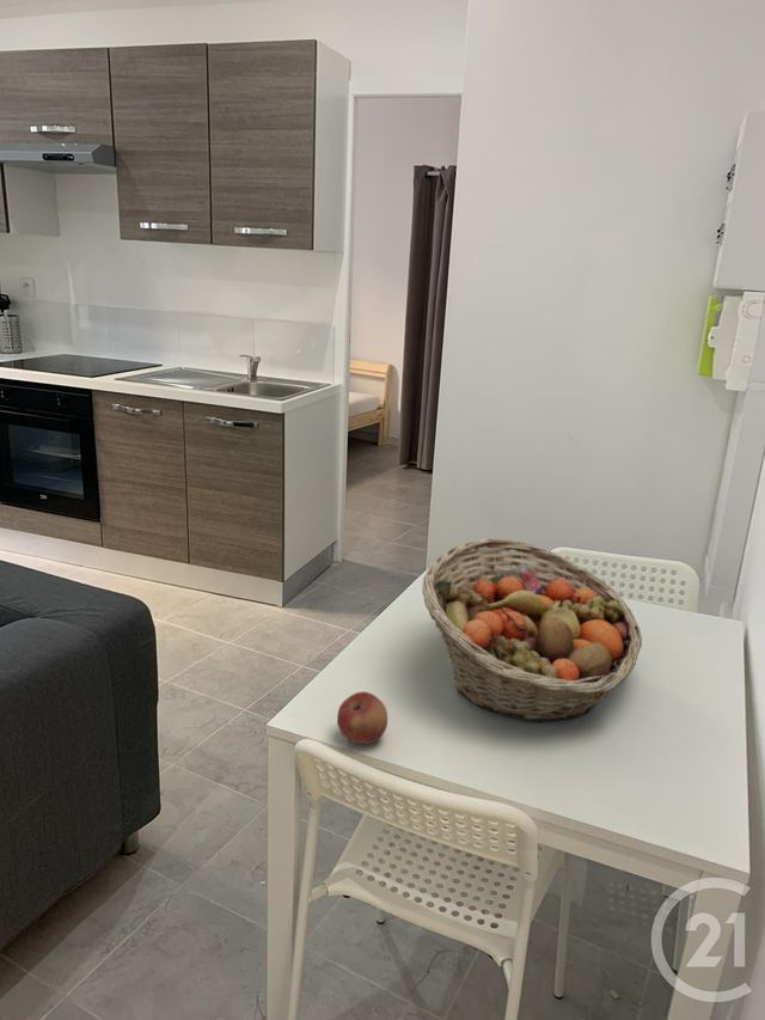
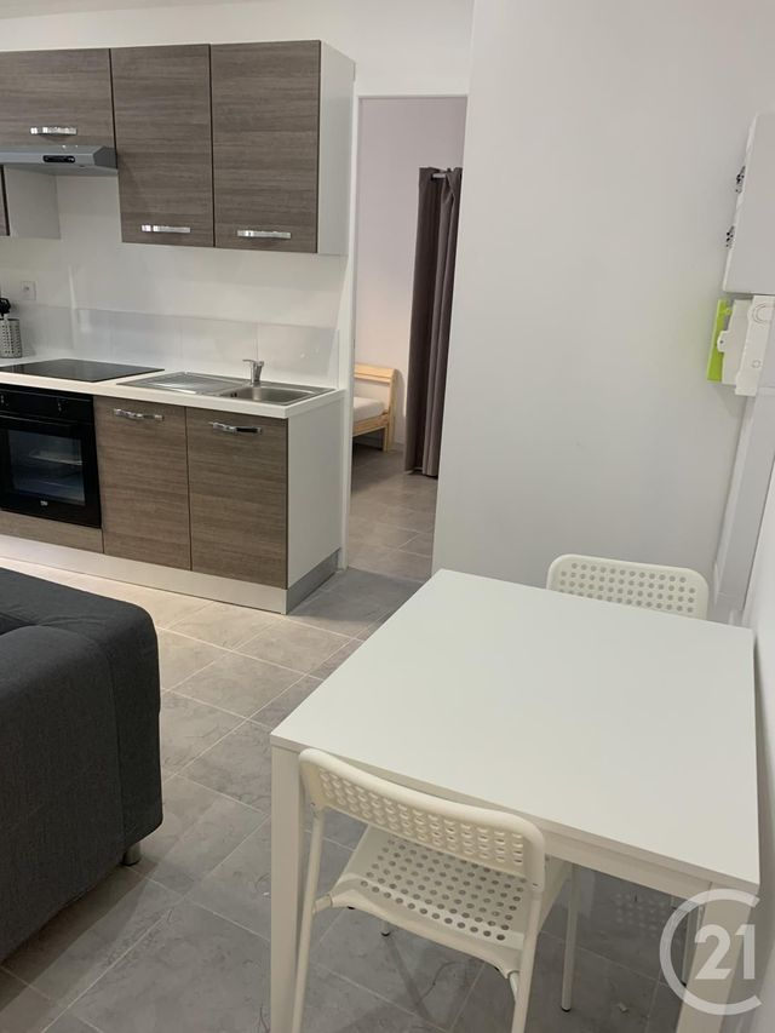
- apple [336,691,388,745]
- fruit basket [421,537,643,723]
